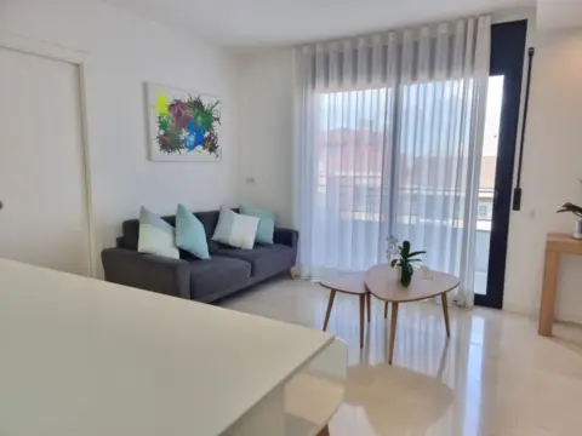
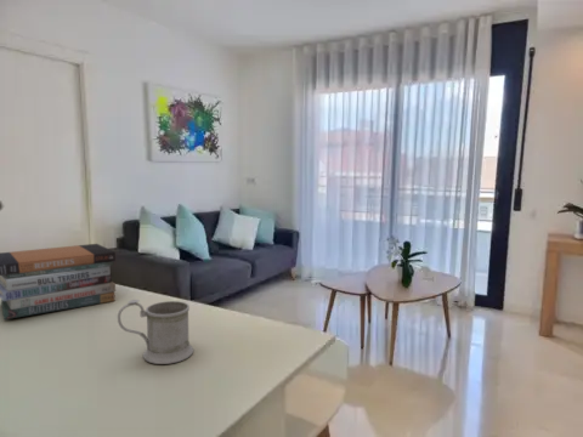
+ book stack [0,243,117,320]
+ mug [117,299,194,365]
